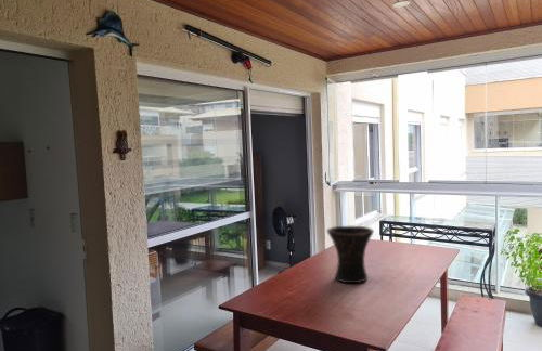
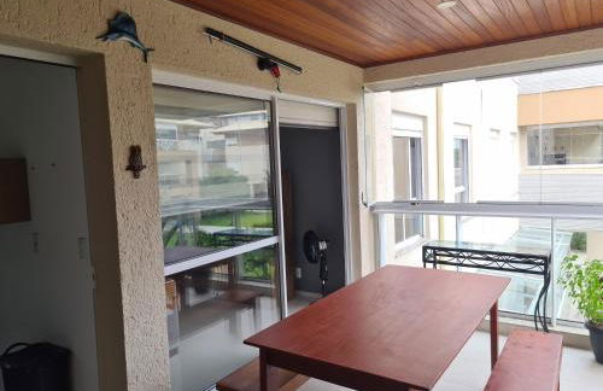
- vase [326,225,375,284]
